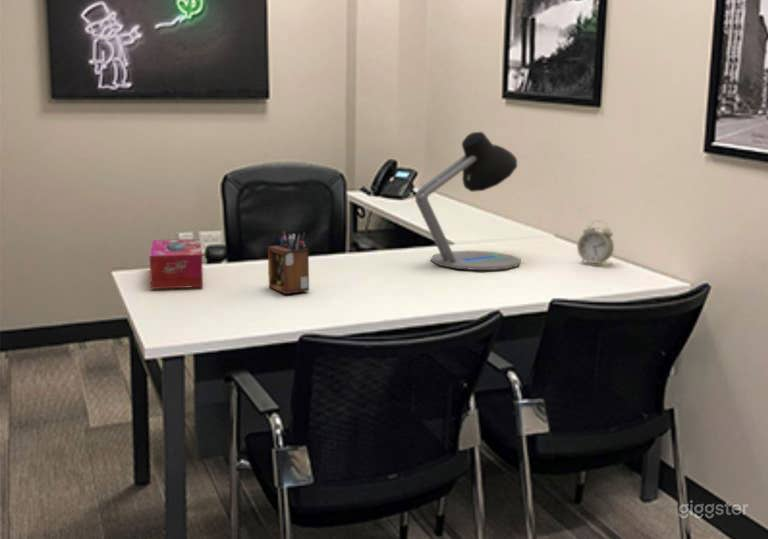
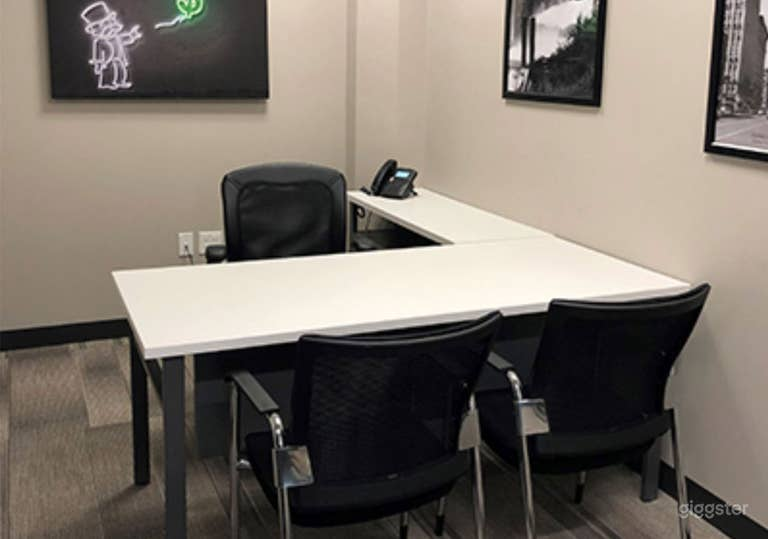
- tissue box [149,238,204,290]
- alarm clock [576,220,615,266]
- desk lamp [414,131,522,271]
- desk organizer [267,229,310,295]
